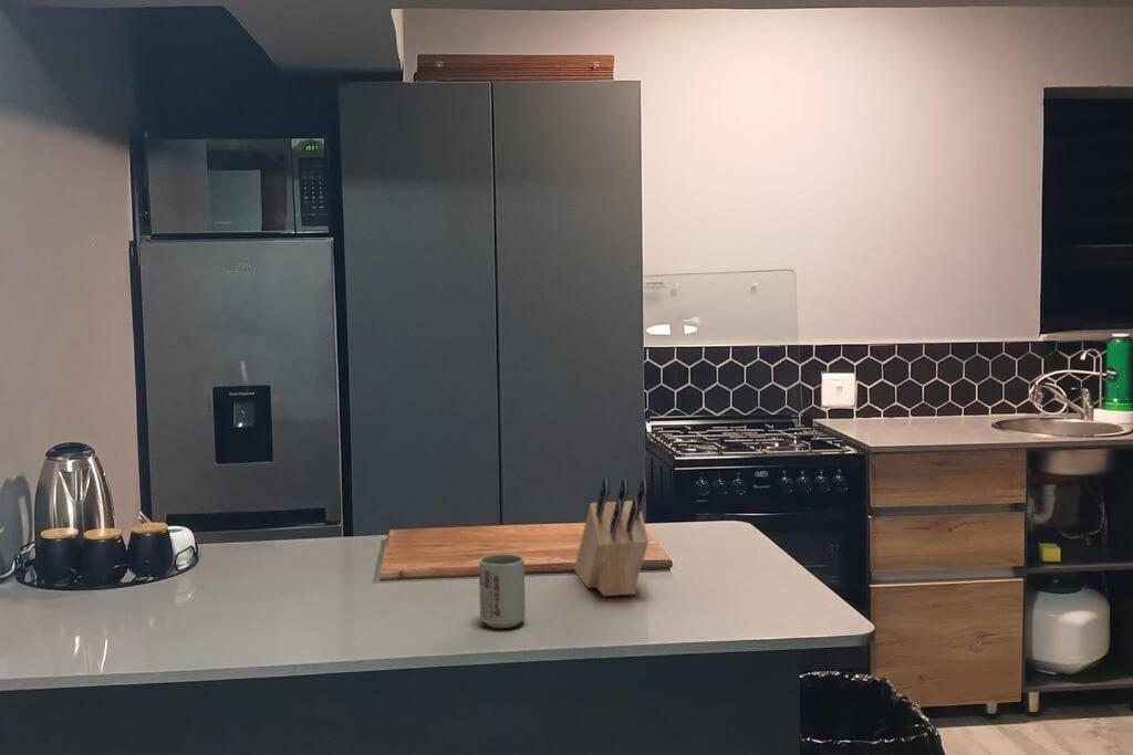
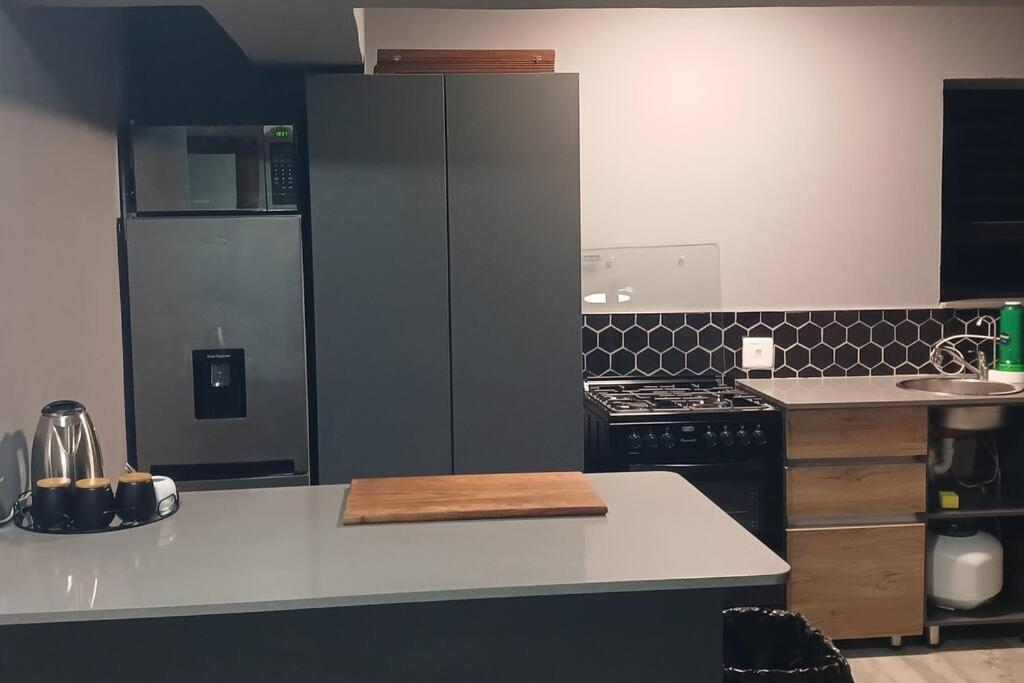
- cup [478,553,527,629]
- knife block [573,478,649,597]
